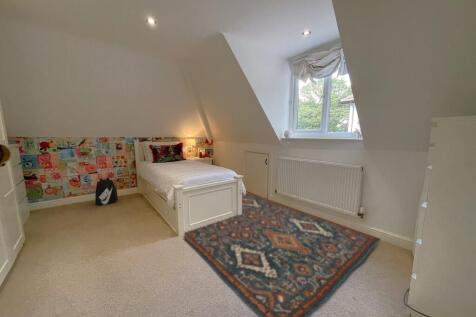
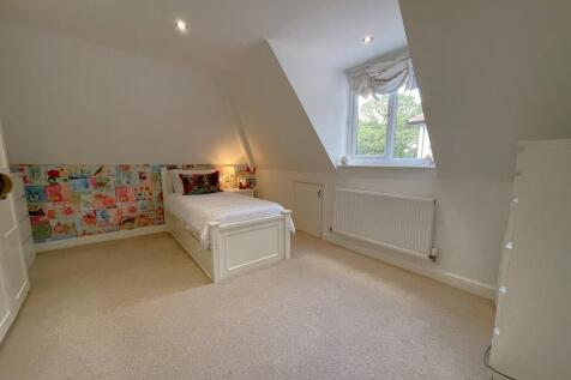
- rug [183,191,382,317]
- backpack [94,177,119,206]
